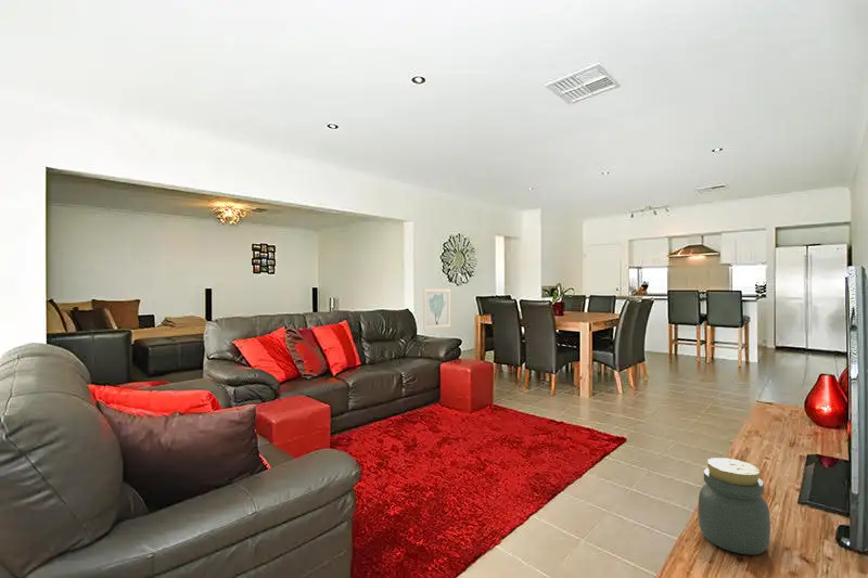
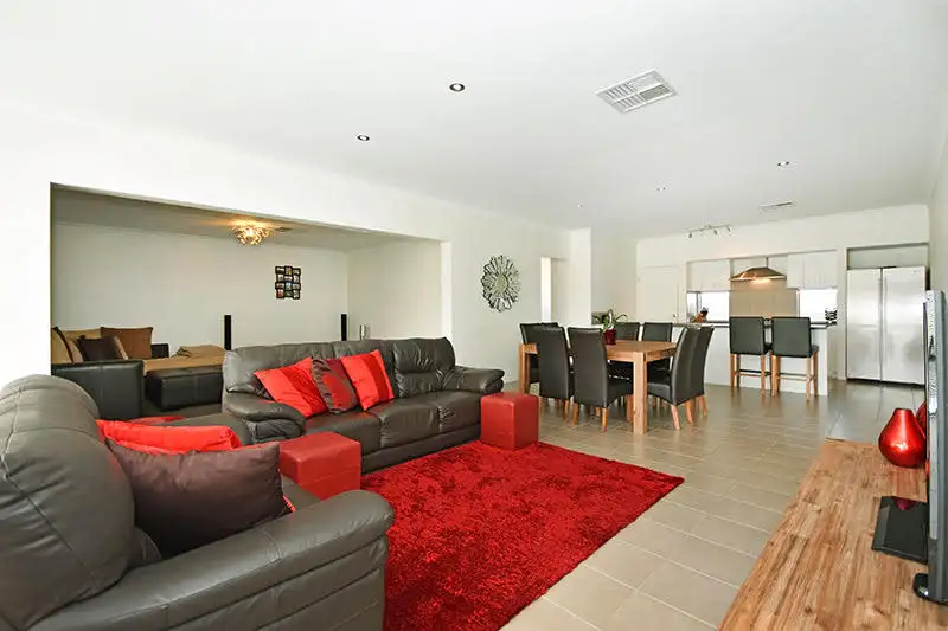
- wall art [422,288,451,331]
- jar [698,457,771,555]
